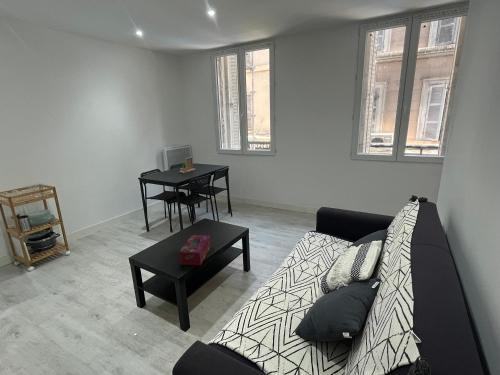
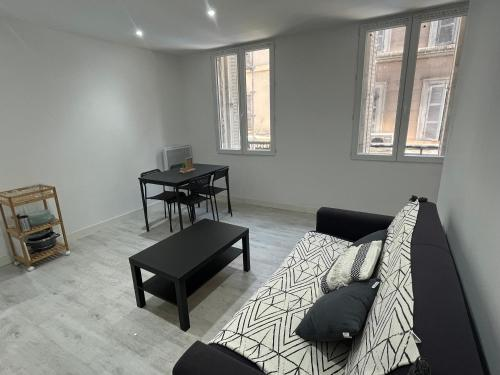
- tissue box [178,234,212,266]
